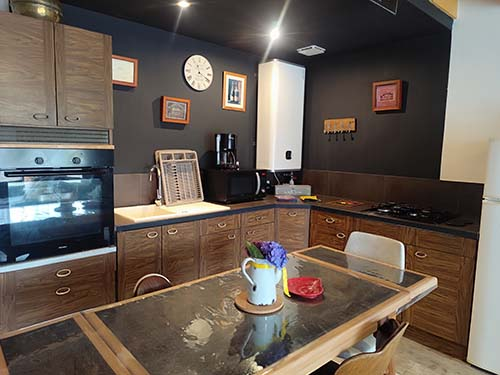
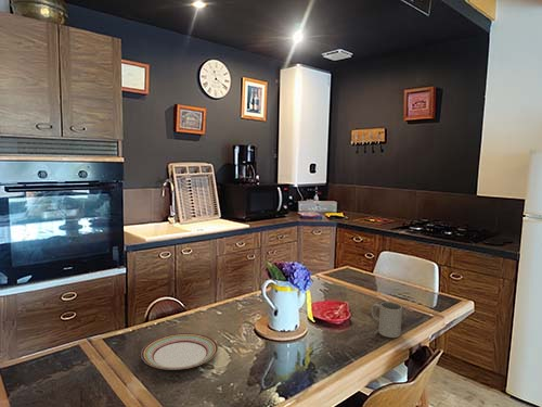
+ plate [140,332,219,371]
+ mug [370,301,403,339]
